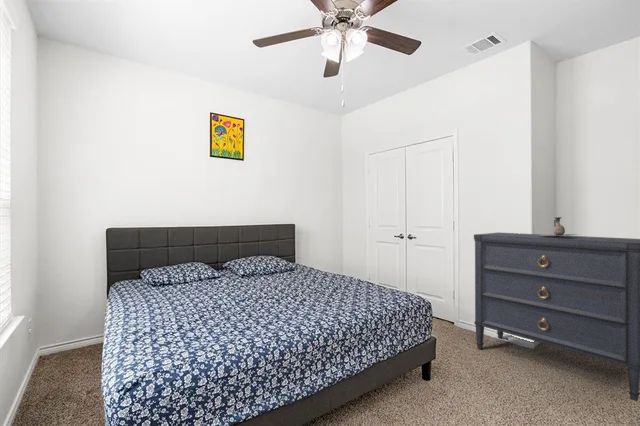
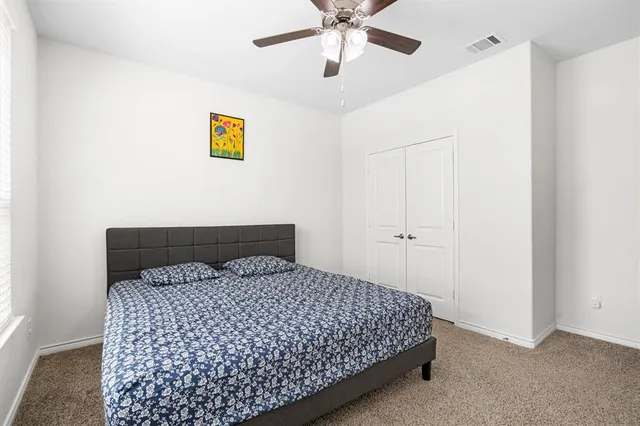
- decorative vase [537,216,579,237]
- dresser [473,232,640,402]
